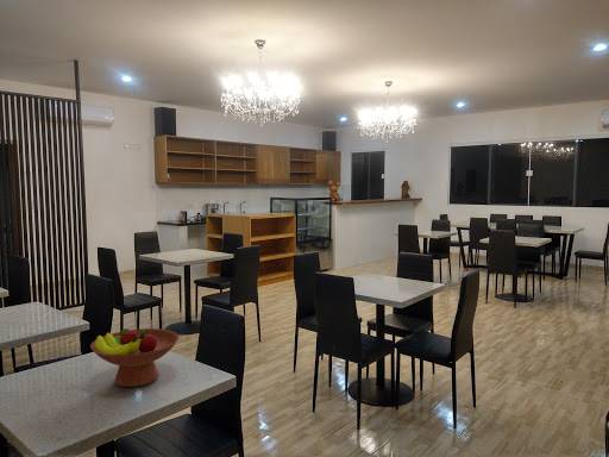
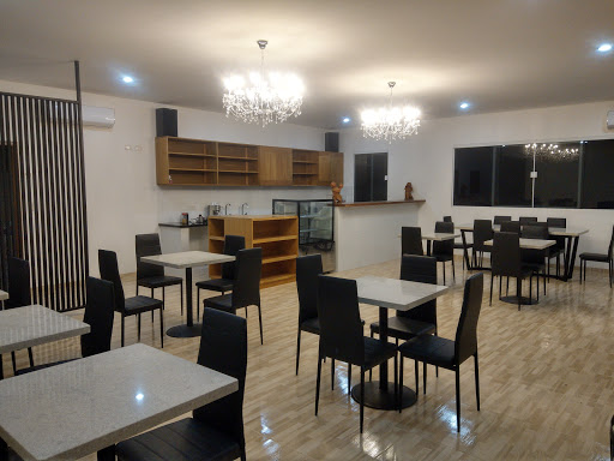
- fruit bowl [89,327,180,388]
